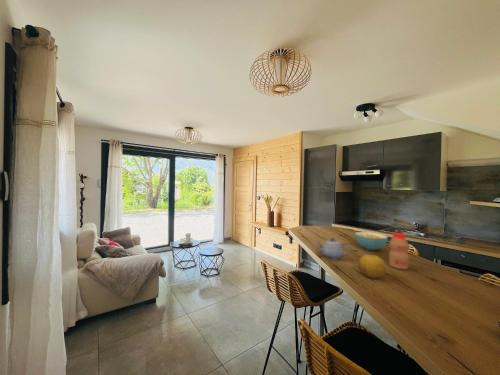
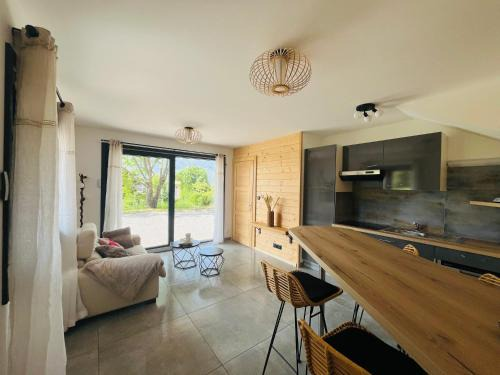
- cereal bowl [354,231,389,251]
- fruit [357,254,387,279]
- bottle [388,232,410,271]
- teapot [315,237,352,261]
